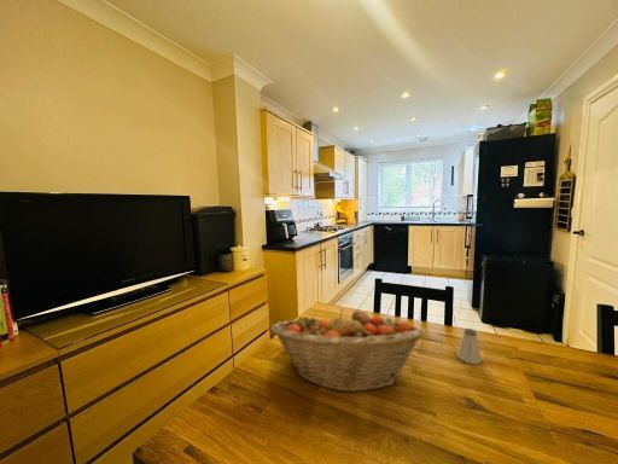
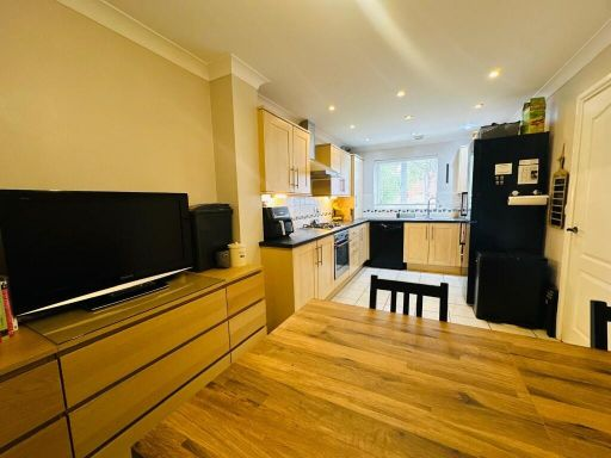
- fruit basket [269,308,426,394]
- saltshaker [456,327,483,365]
